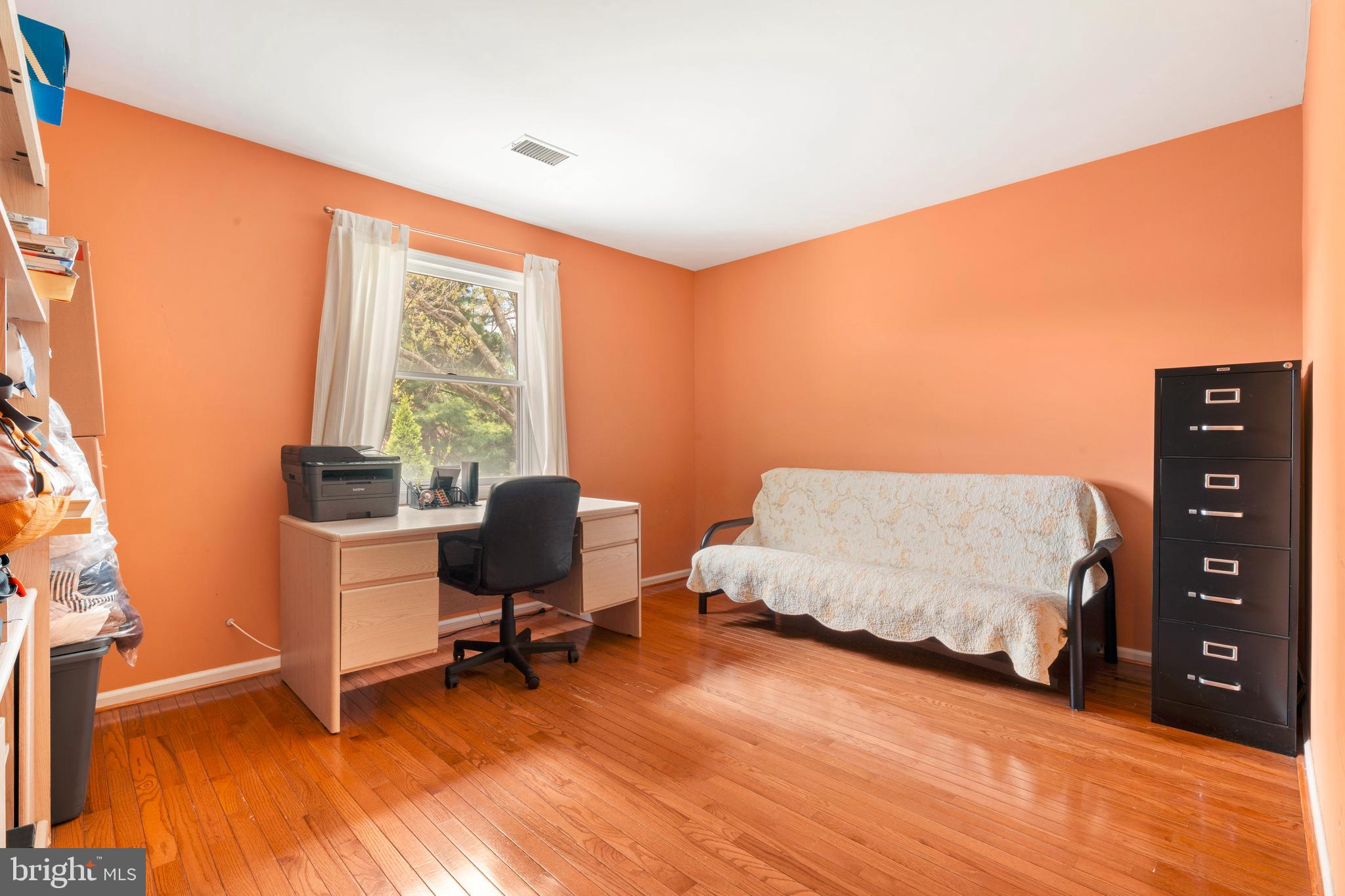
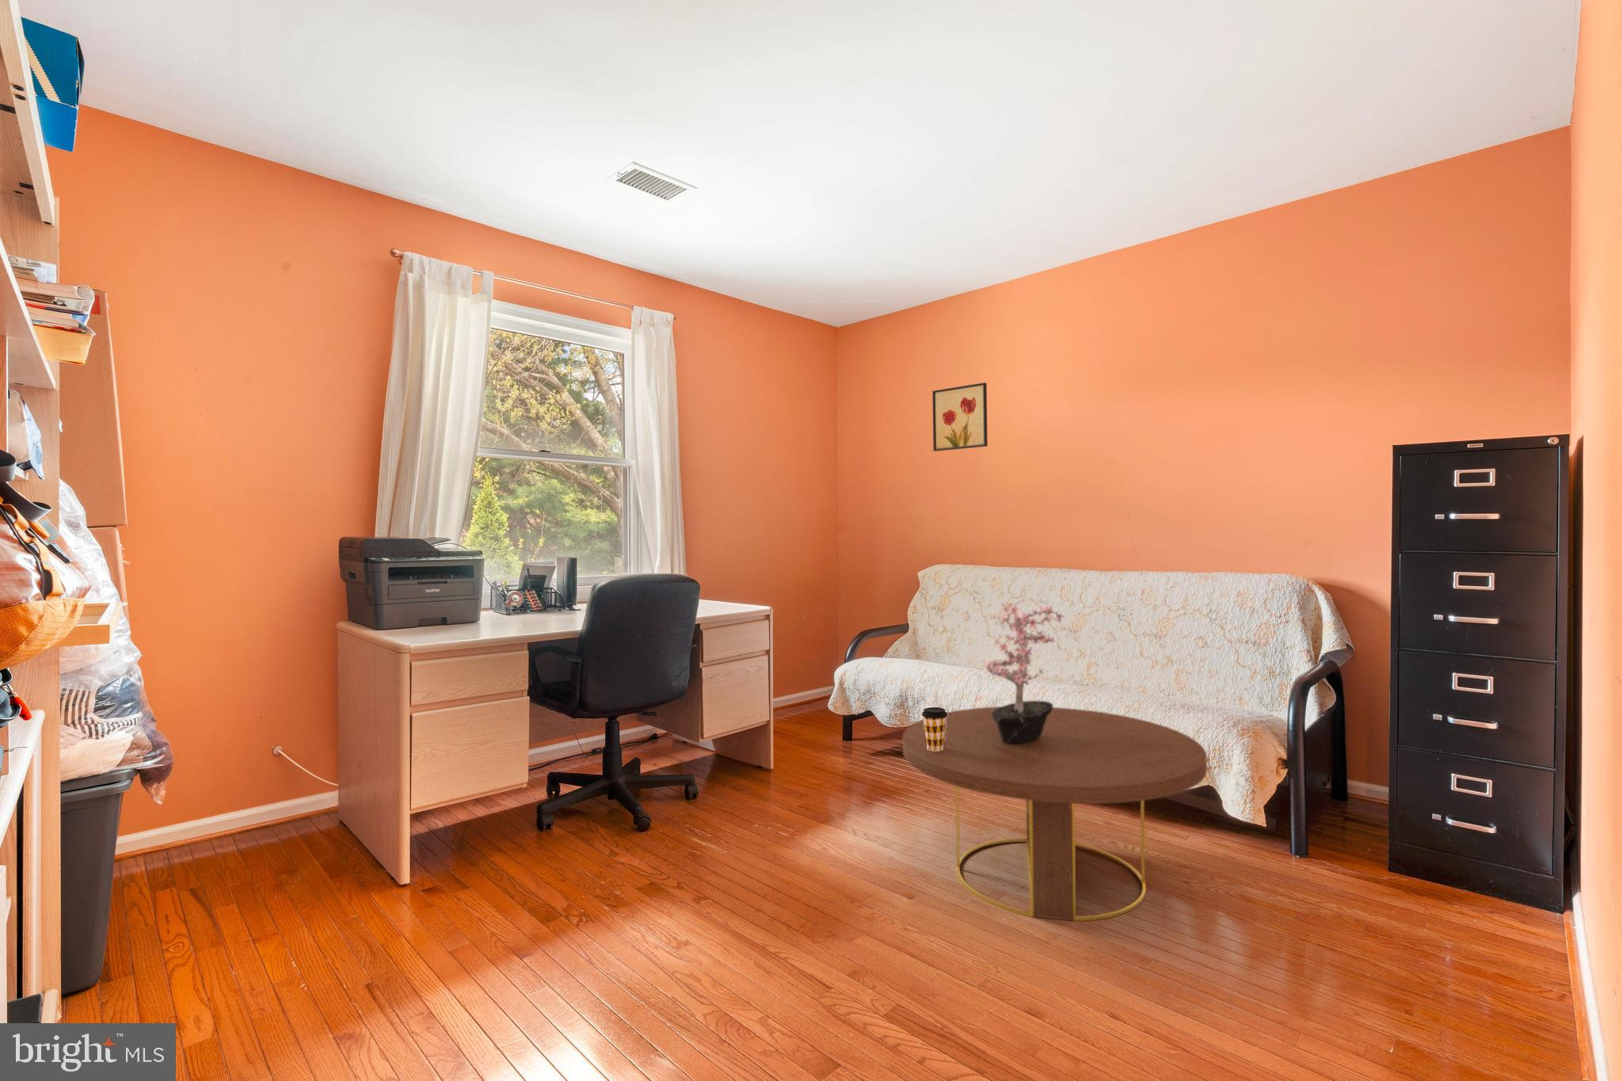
+ potted plant [984,602,1065,744]
+ wall art [931,381,989,452]
+ coffee cup [921,707,947,752]
+ coffee table [902,706,1208,922]
